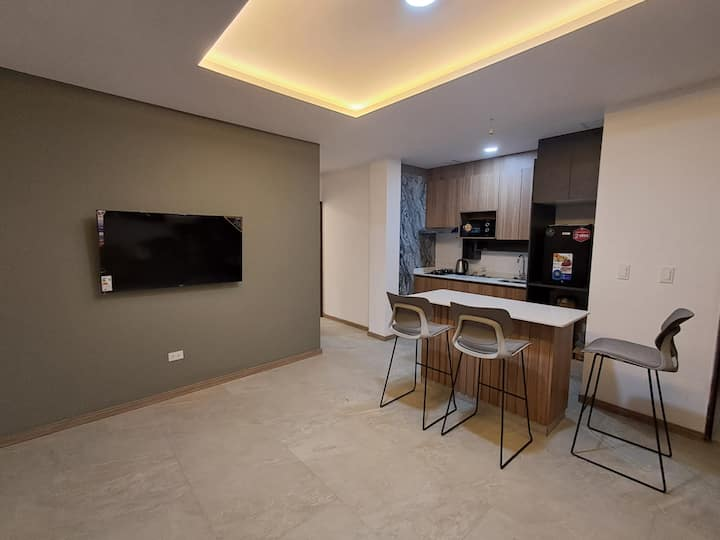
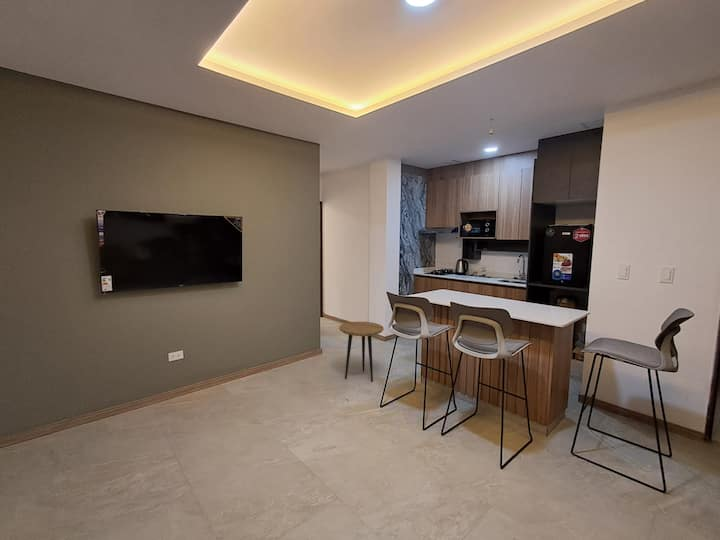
+ side table [338,321,384,383]
